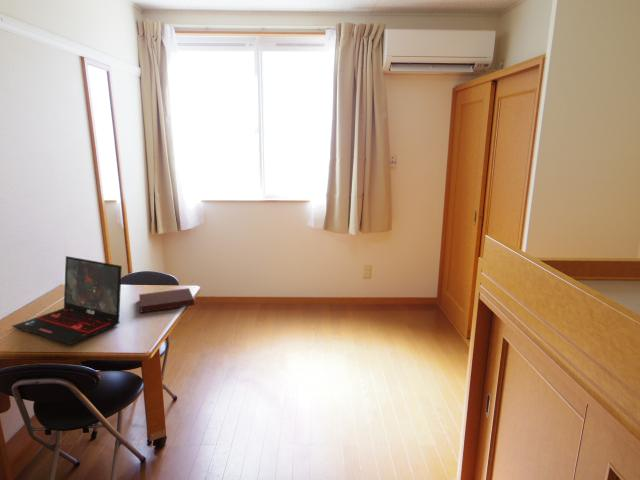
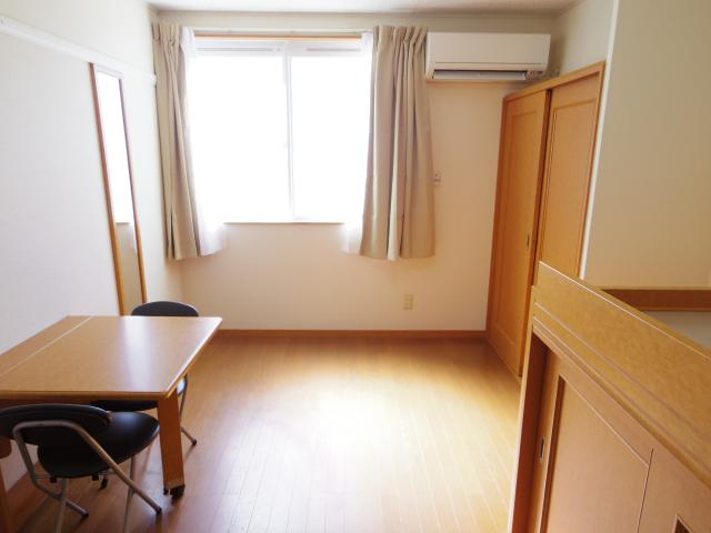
- notebook [138,287,195,314]
- laptop [11,255,123,346]
